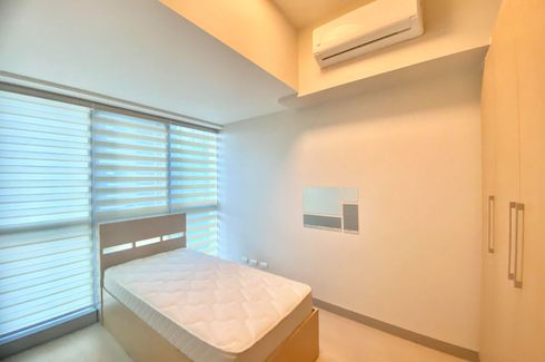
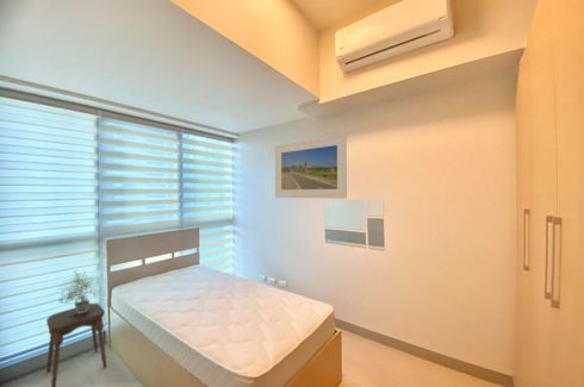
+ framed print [274,133,348,200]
+ potted plant [57,270,102,314]
+ stool [45,302,107,387]
